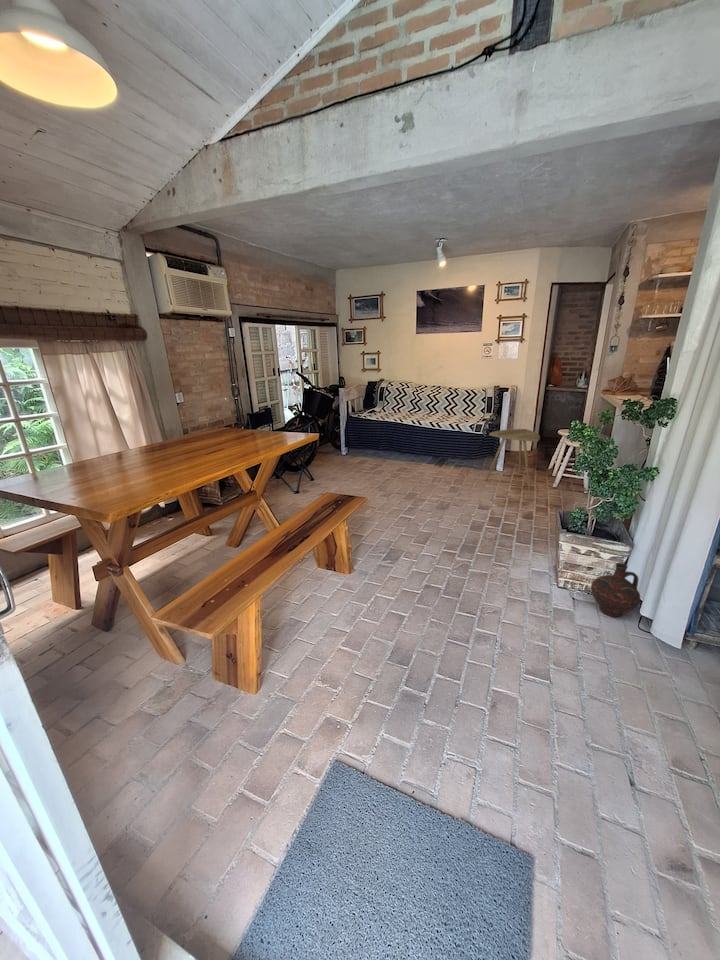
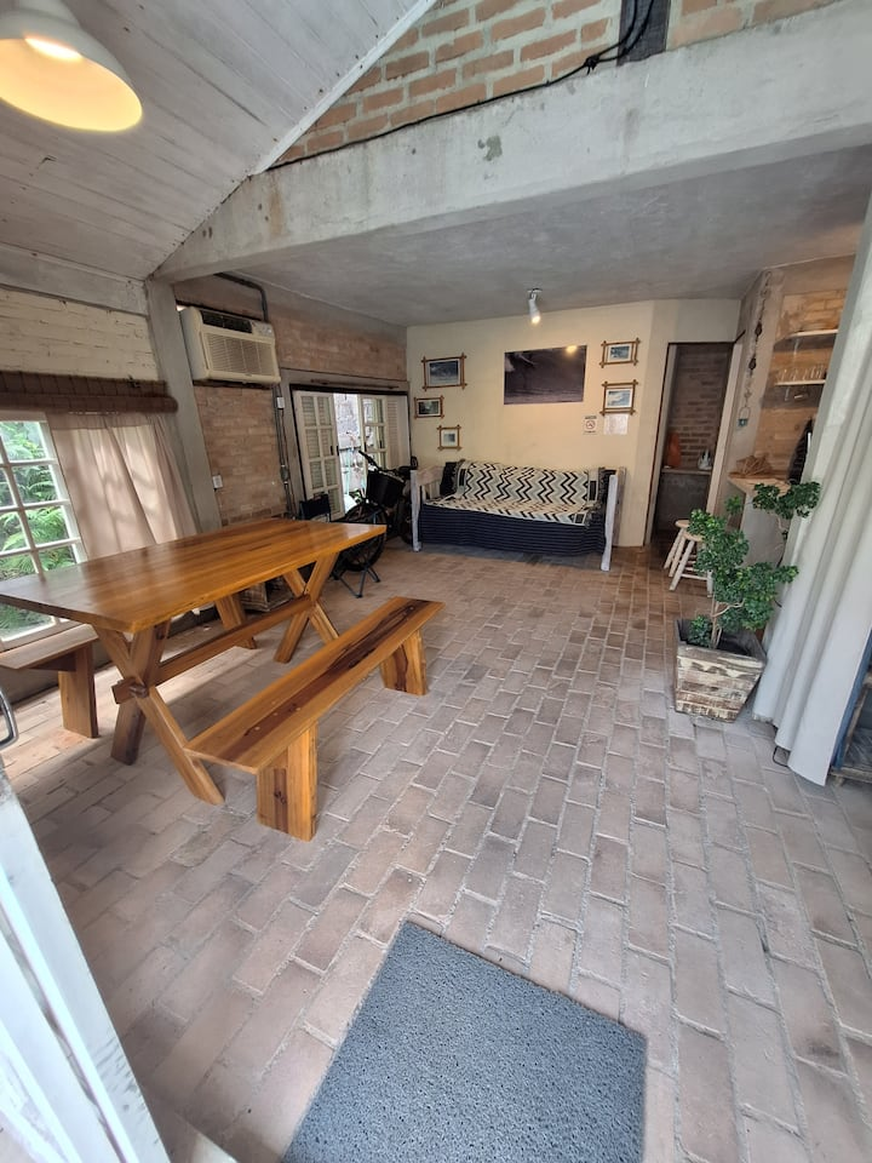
- ceramic jug [590,562,641,618]
- side table [484,428,541,491]
